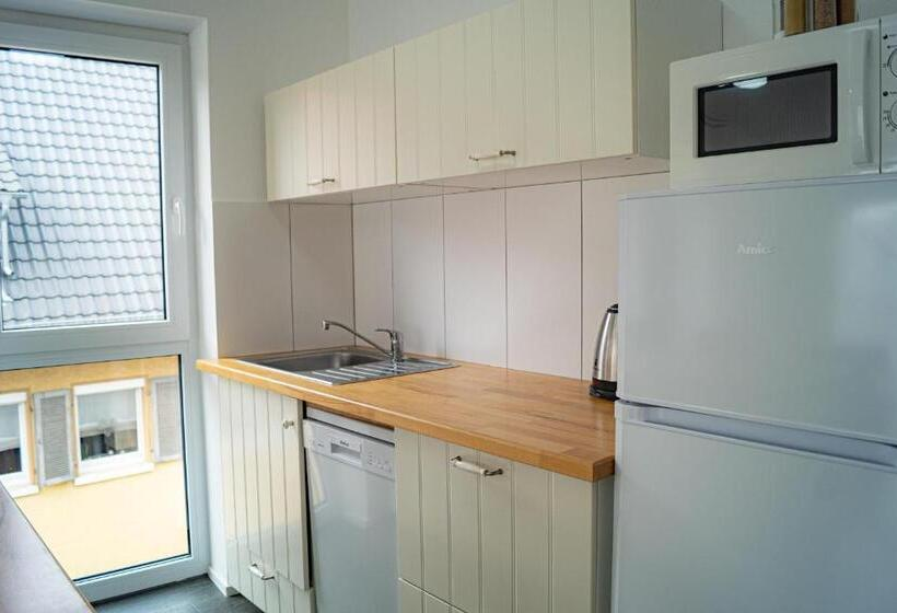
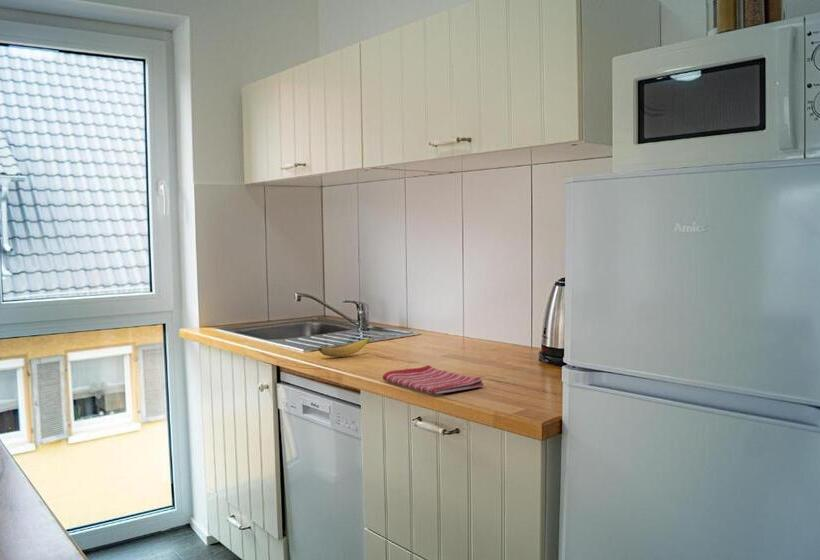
+ banana [317,335,372,358]
+ dish towel [382,364,485,395]
